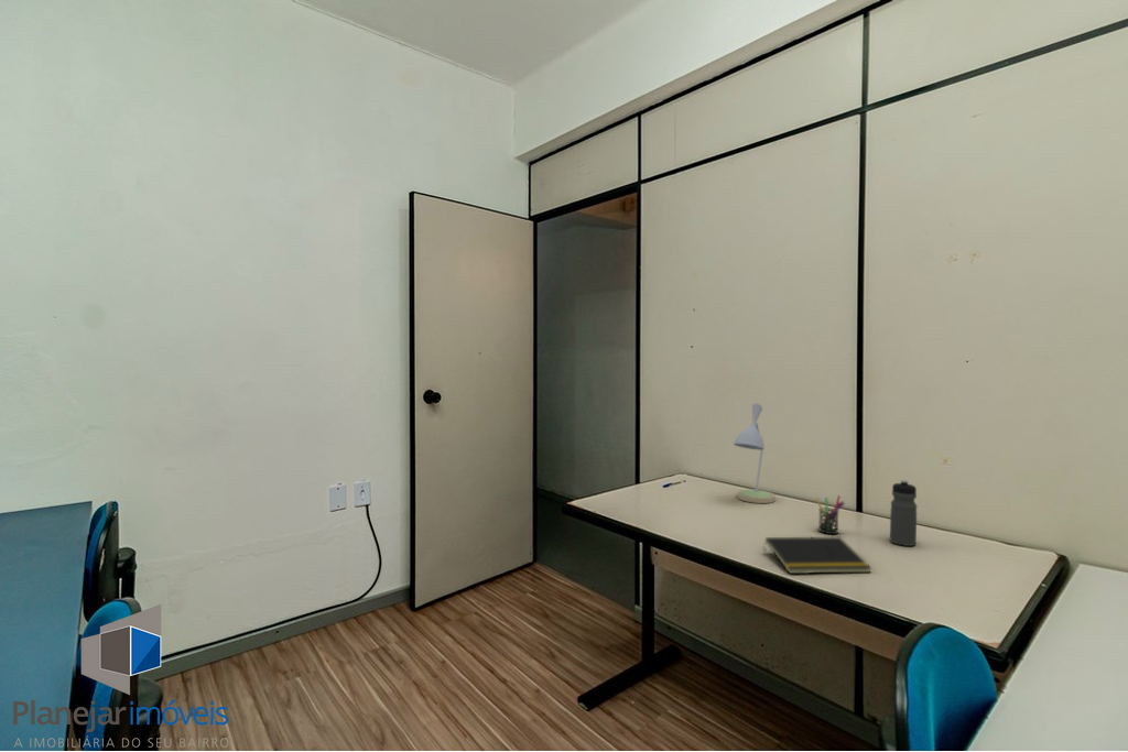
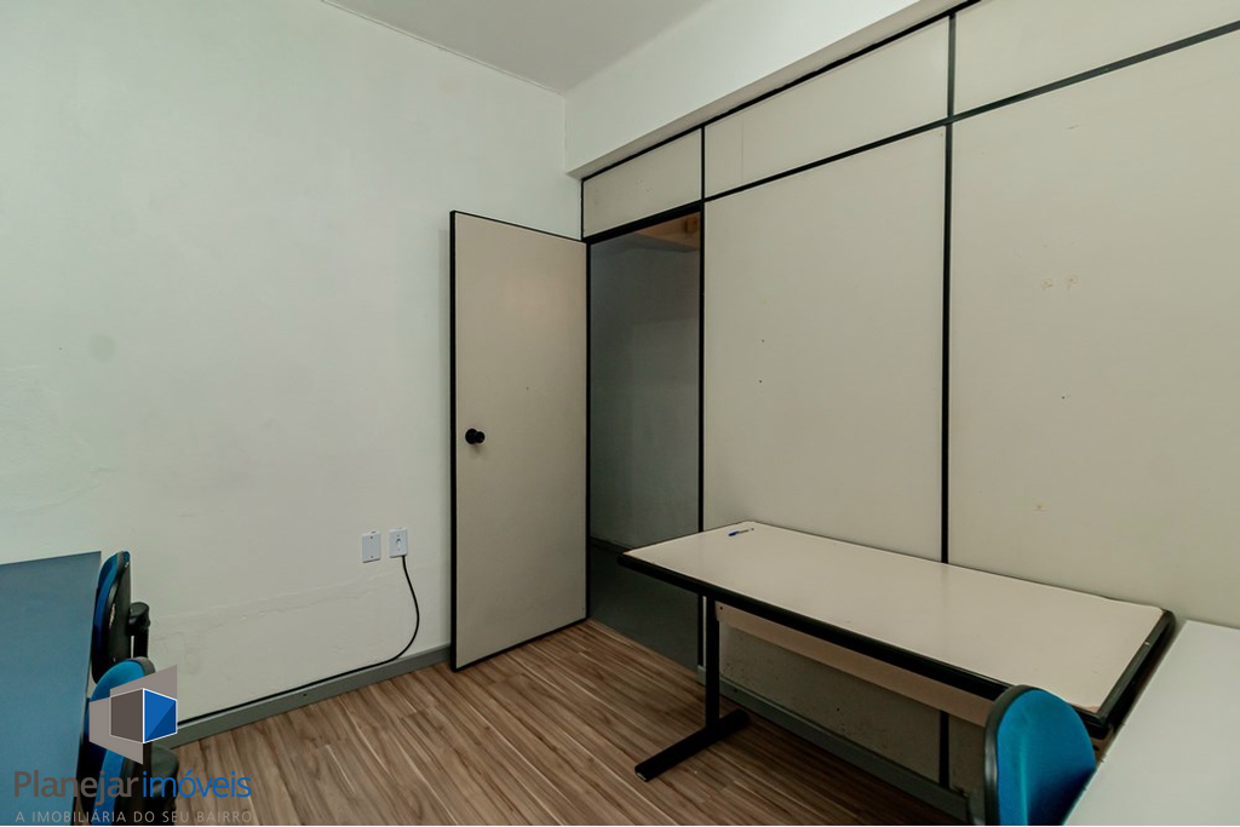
- water bottle [889,479,919,547]
- notepad [762,536,872,575]
- desk lamp [733,402,777,504]
- pen holder [814,494,846,535]
